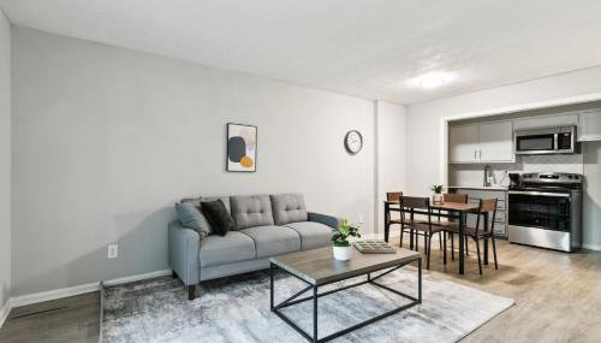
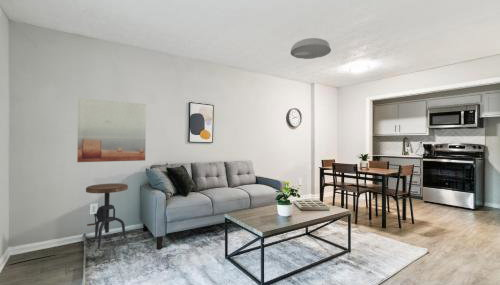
+ side table [85,182,129,250]
+ ceiling light [290,37,332,60]
+ wall art [76,97,147,163]
